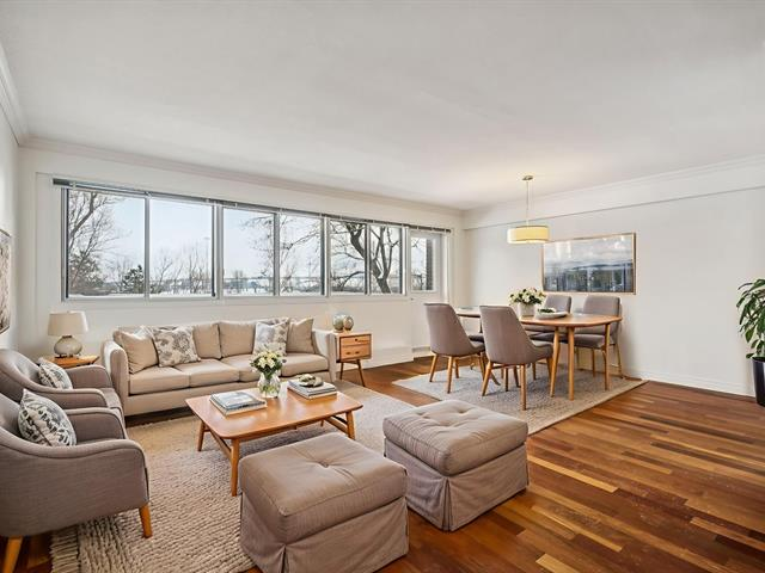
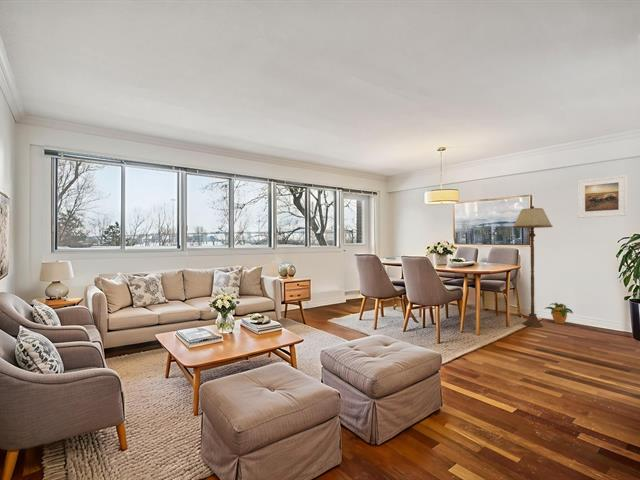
+ potted plant [544,301,574,324]
+ floor lamp [512,205,553,328]
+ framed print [577,174,628,219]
